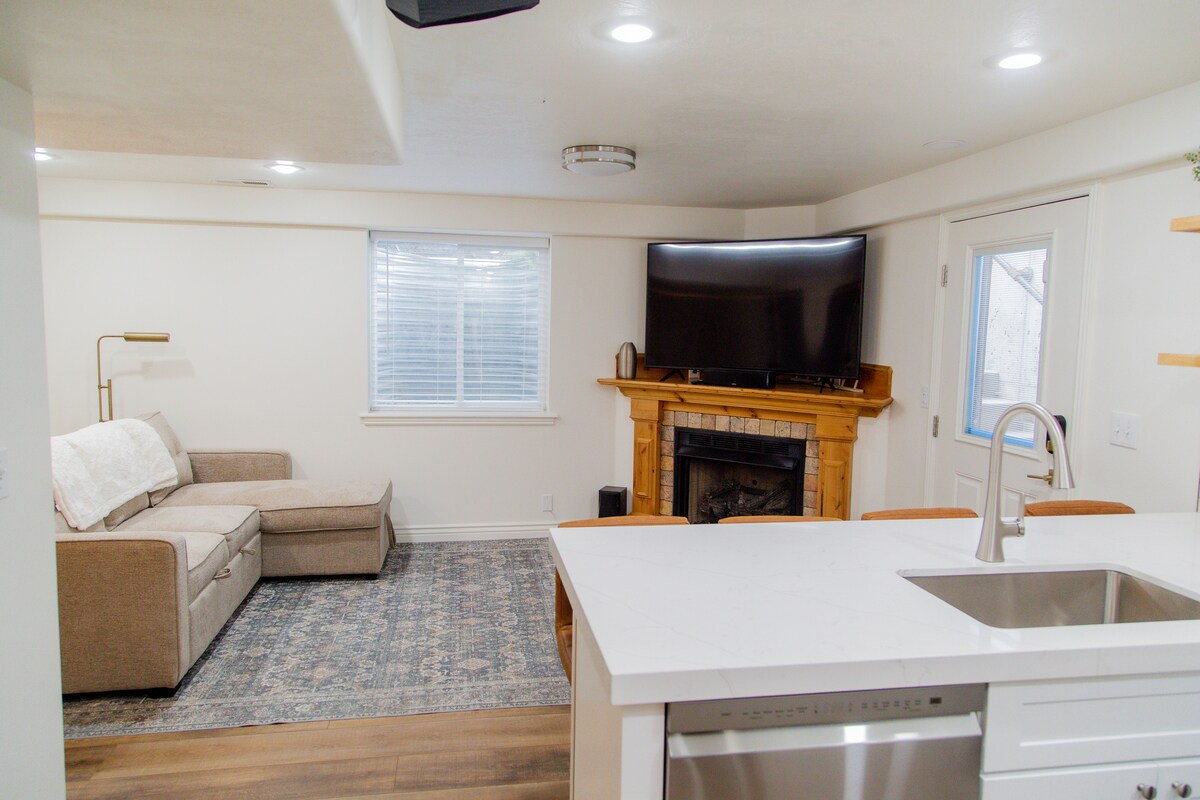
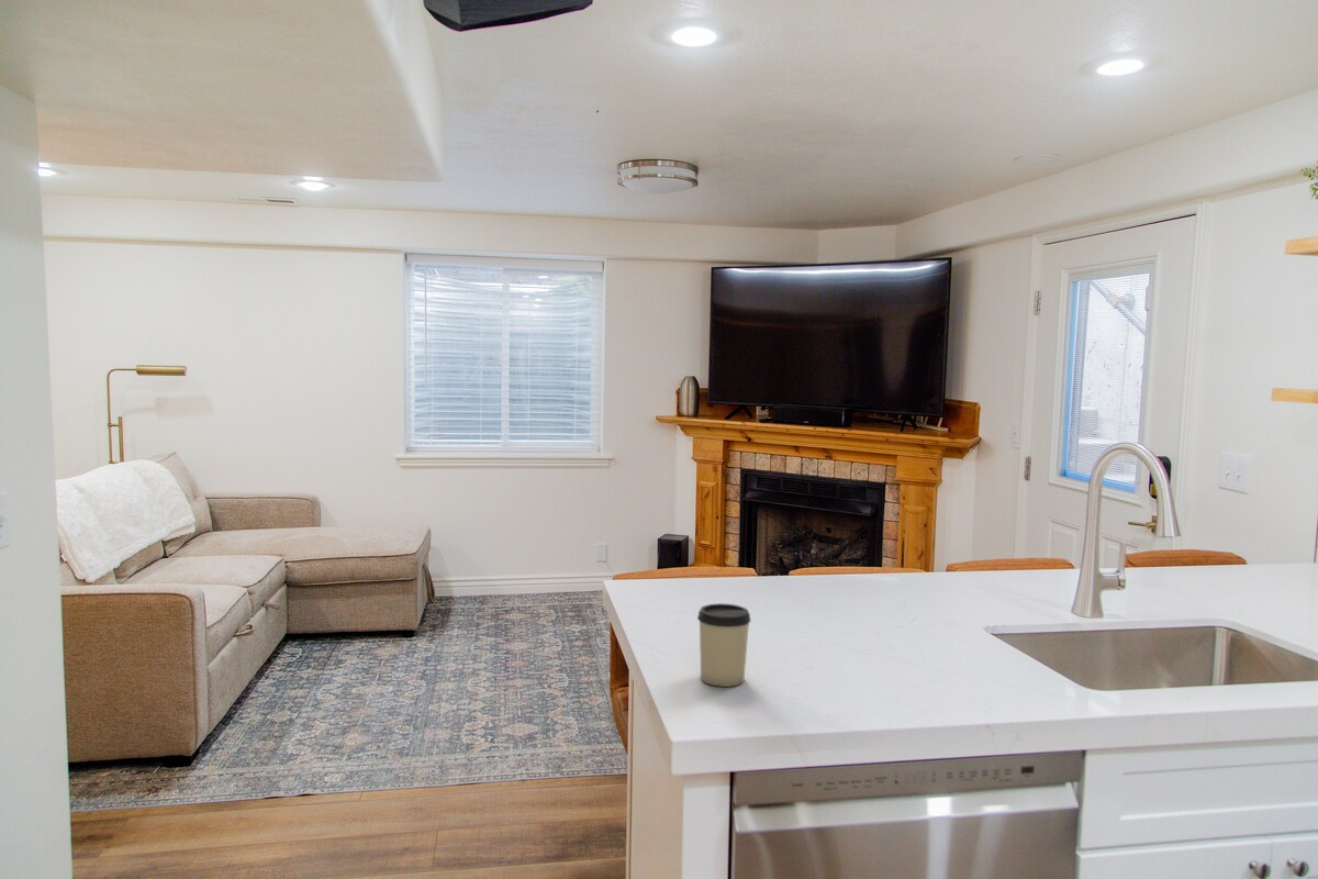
+ cup [696,602,752,688]
